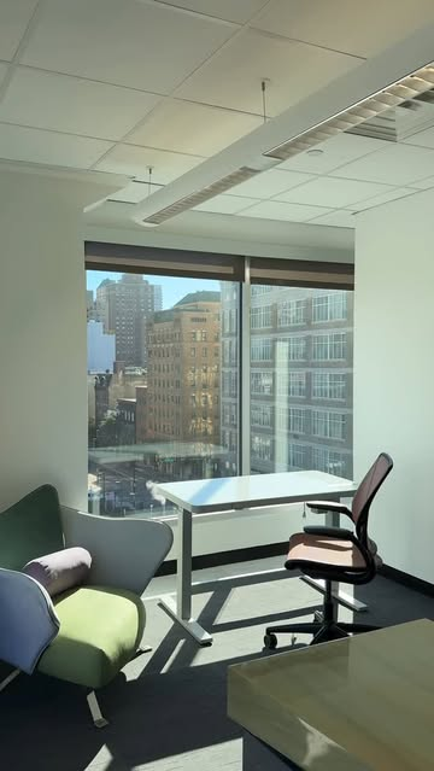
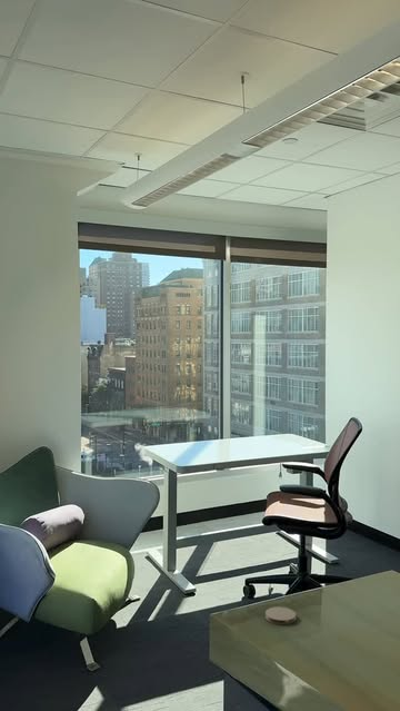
+ coaster [264,605,297,625]
